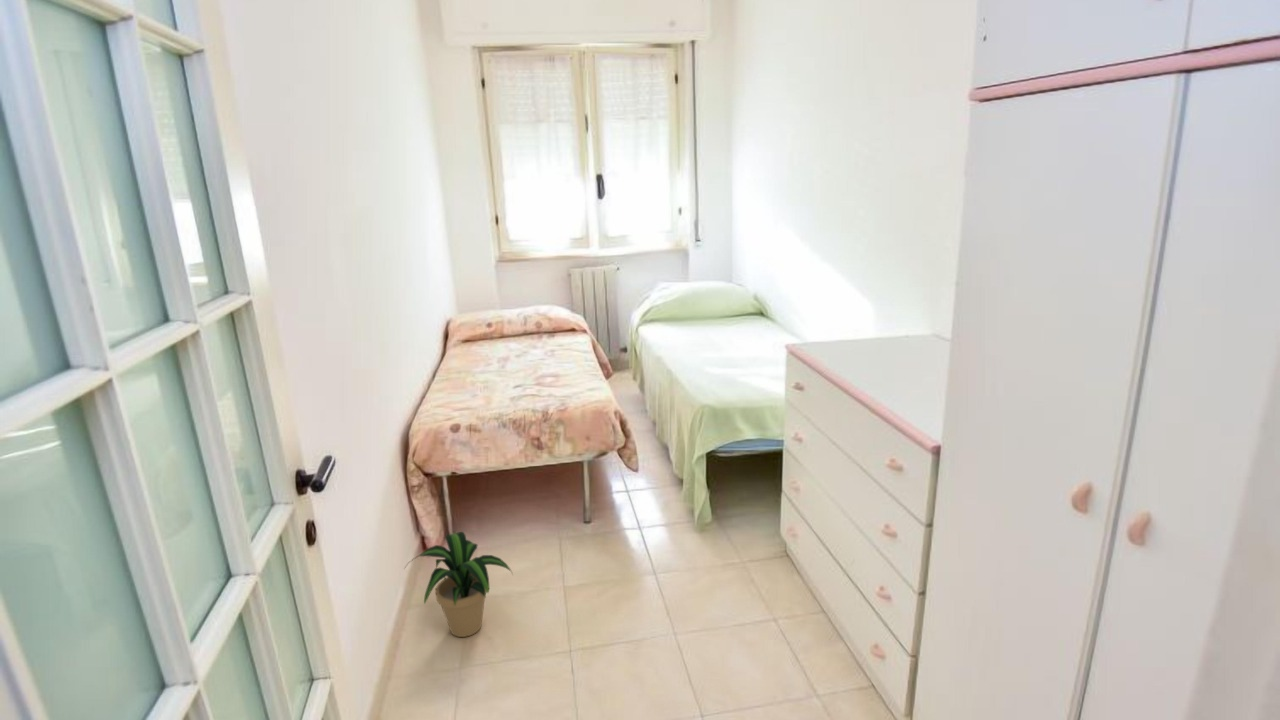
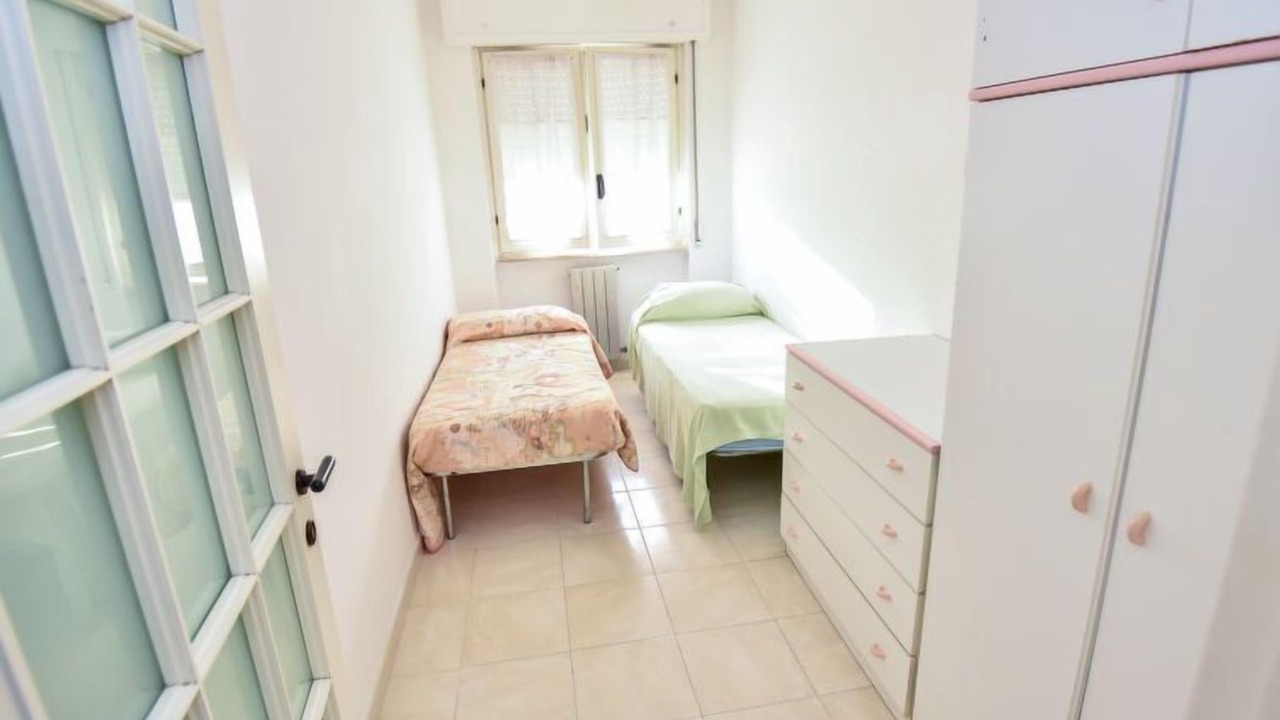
- potted plant [403,531,514,638]
